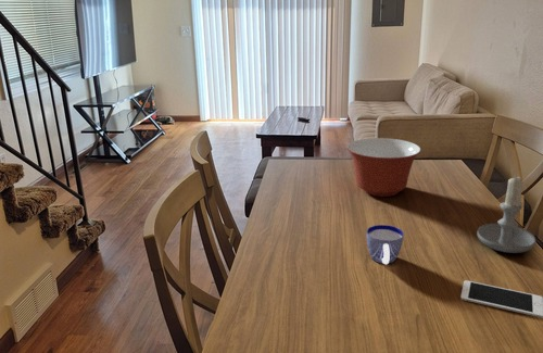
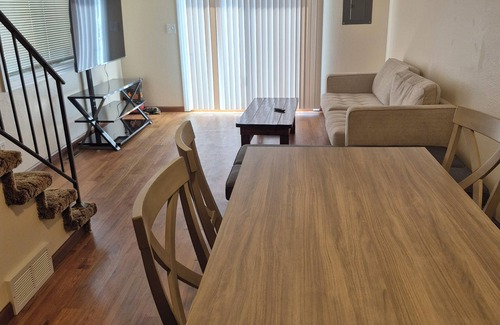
- cup [366,224,405,265]
- cell phone [459,279,543,319]
- mixing bowl [345,137,422,198]
- candle [476,174,536,254]
